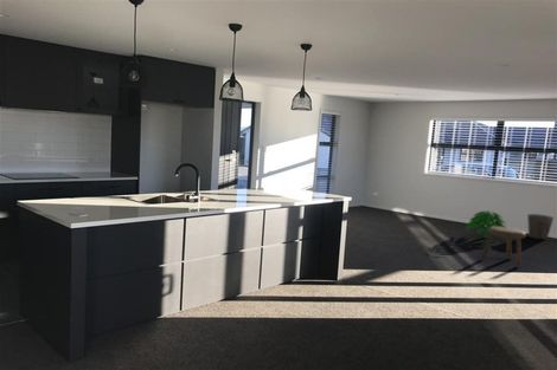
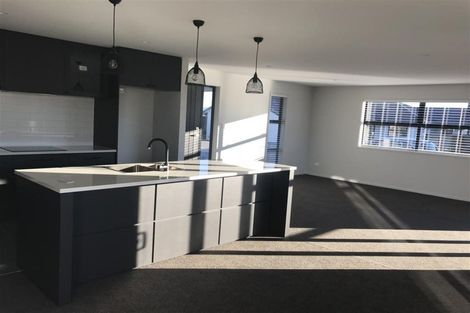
- indoor plant [465,210,508,239]
- waste bin [526,213,555,240]
- stool [480,227,527,268]
